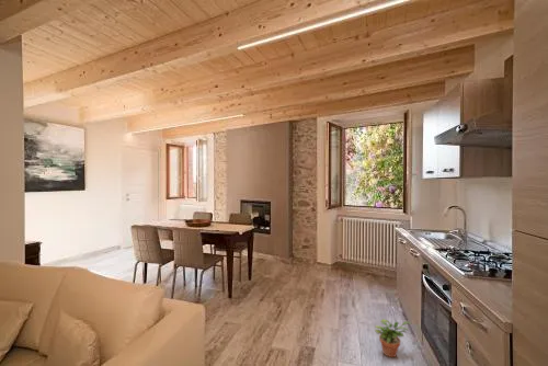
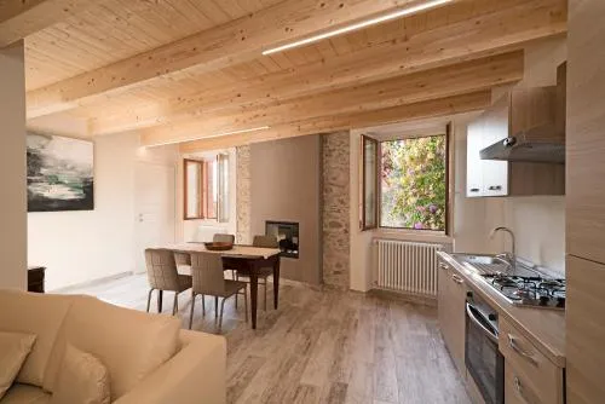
- potted plant [374,318,412,358]
